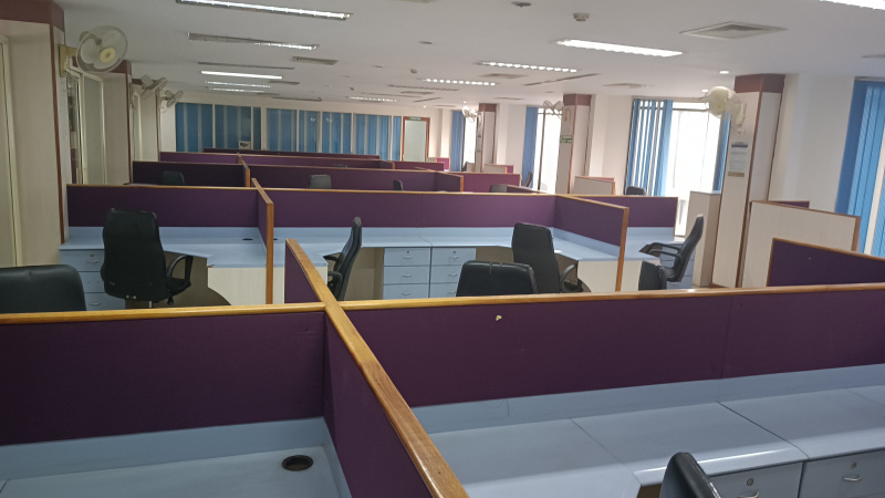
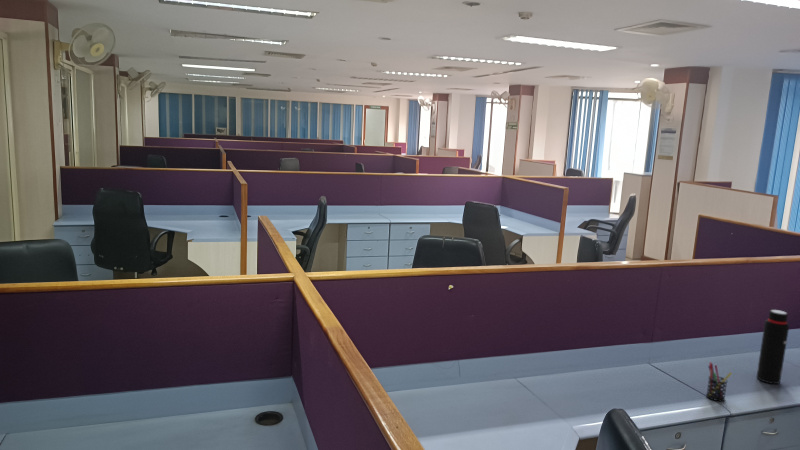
+ water bottle [755,309,790,385]
+ pen holder [705,361,733,402]
